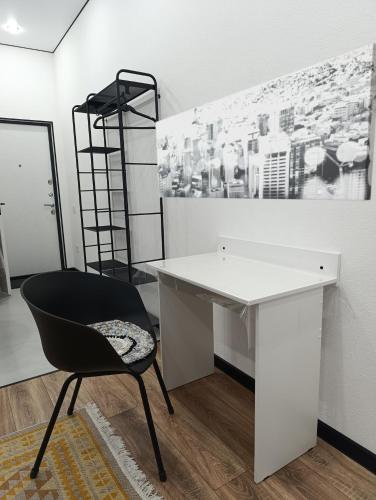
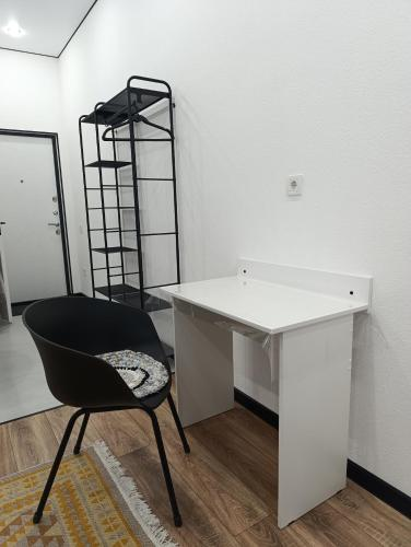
- wall art [155,42,376,201]
